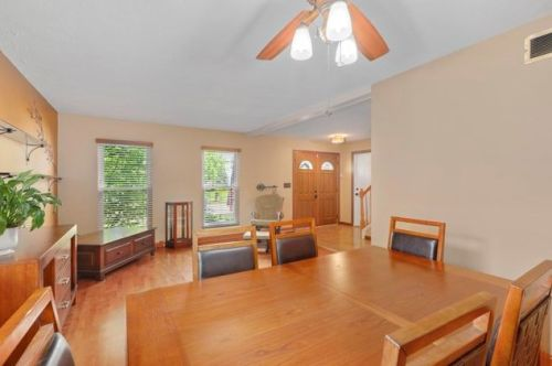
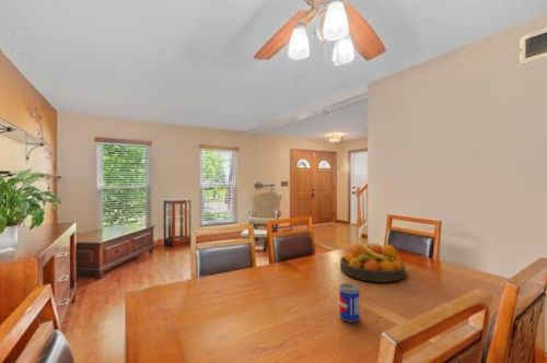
+ beer can [339,282,361,324]
+ fruit bowl [339,243,406,283]
